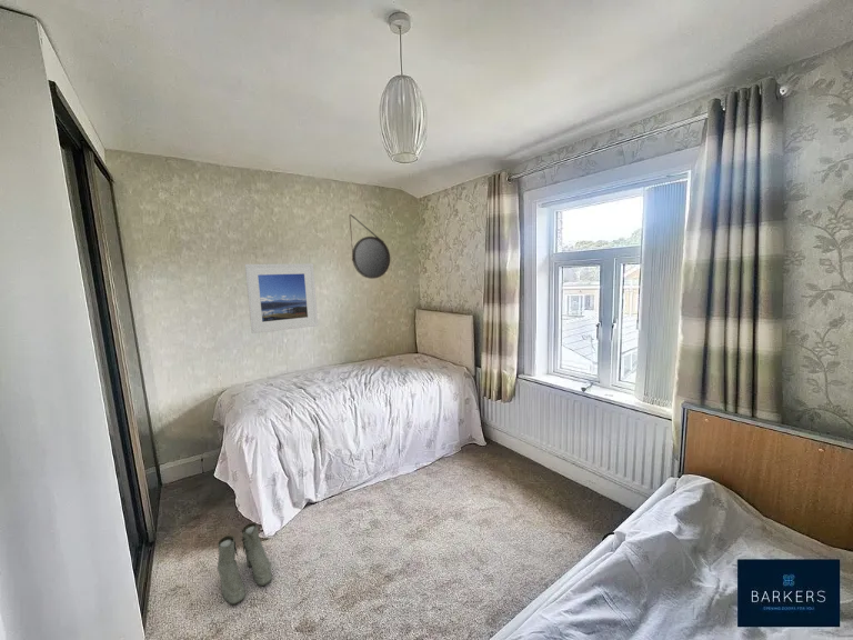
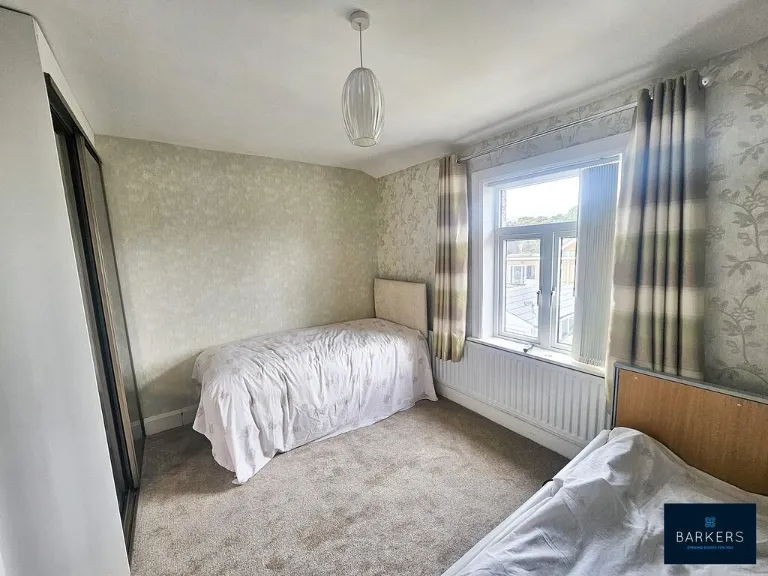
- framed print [243,262,319,334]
- home mirror [349,213,391,280]
- boots [217,522,273,606]
